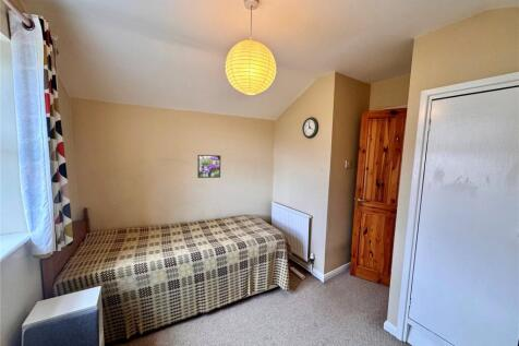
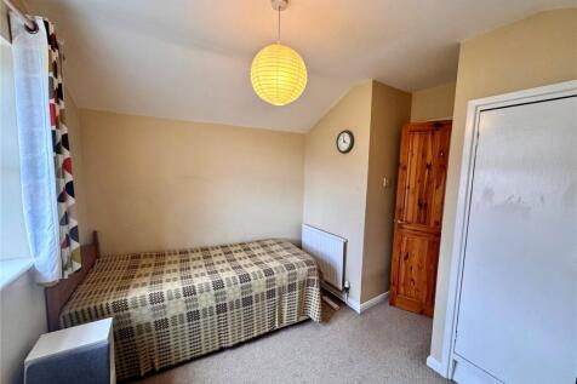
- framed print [196,154,221,179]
